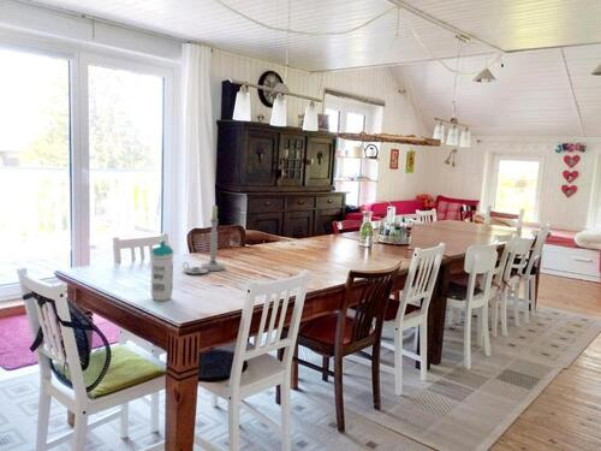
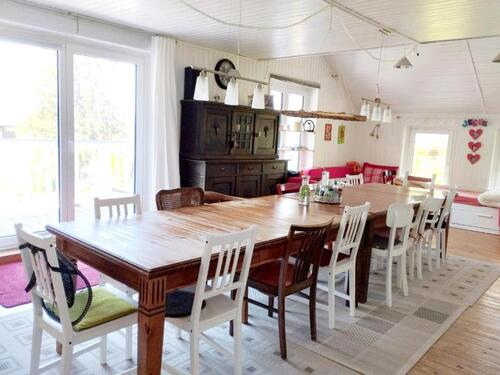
- water bottle [150,239,174,302]
- candlestick [182,204,226,275]
